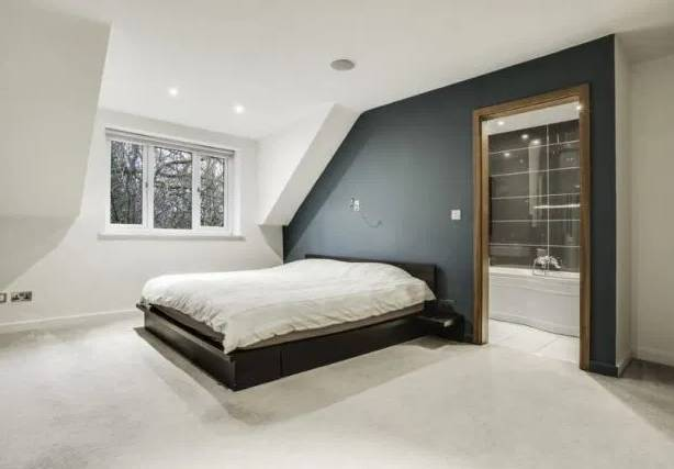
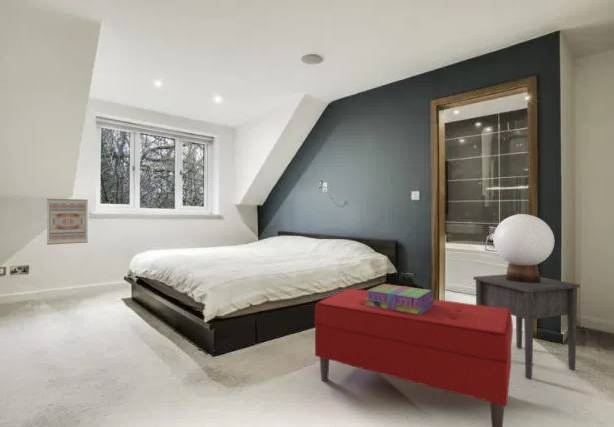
+ bench [313,287,514,427]
+ nightstand [472,273,581,380]
+ table lamp [492,213,555,283]
+ stack of books [365,283,435,315]
+ wall art [46,198,89,246]
